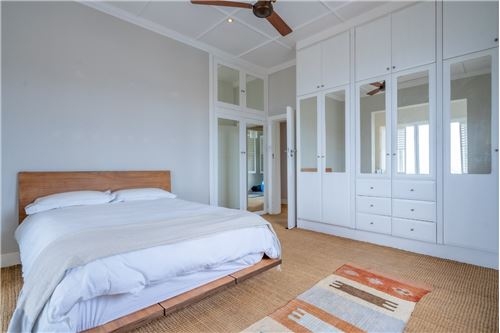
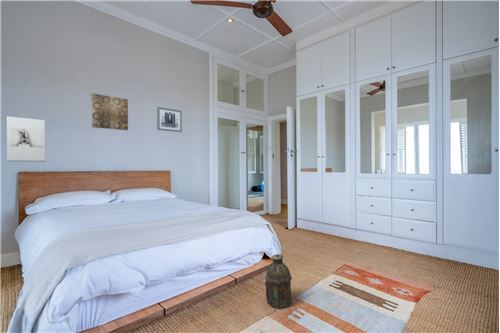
+ lantern [264,253,293,310]
+ wall art [156,106,183,133]
+ wall art [91,92,129,131]
+ wall sculpture [6,116,46,163]
